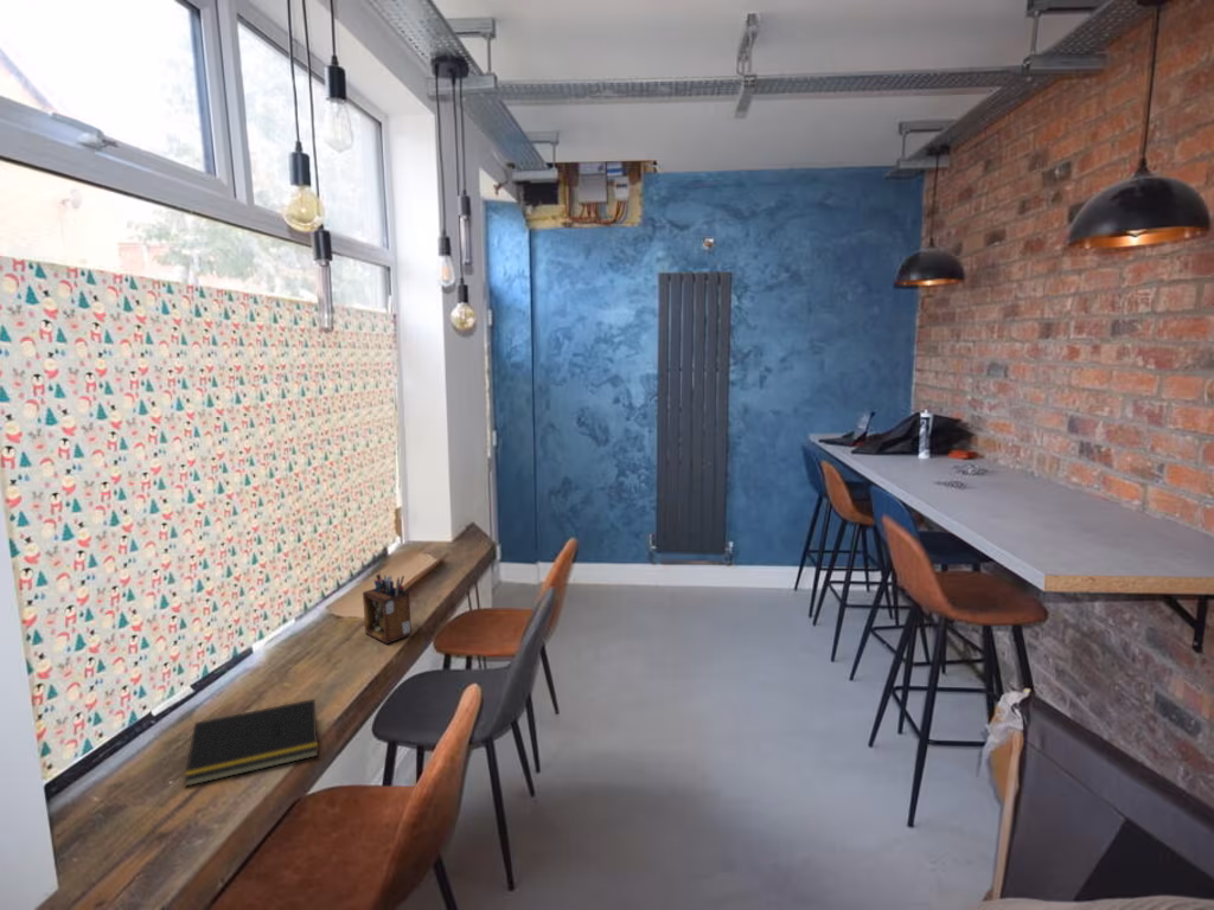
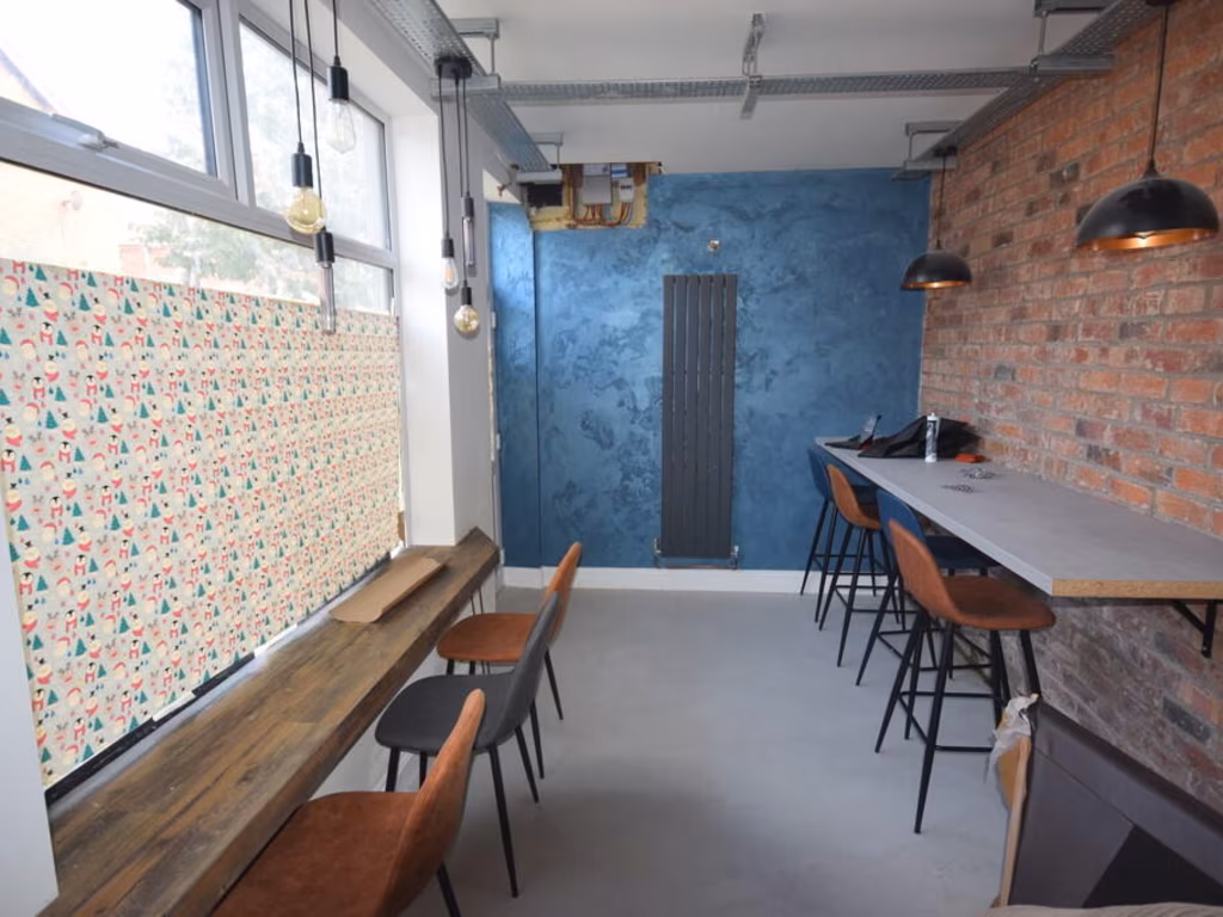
- notepad [184,698,319,788]
- desk organizer [362,572,413,645]
